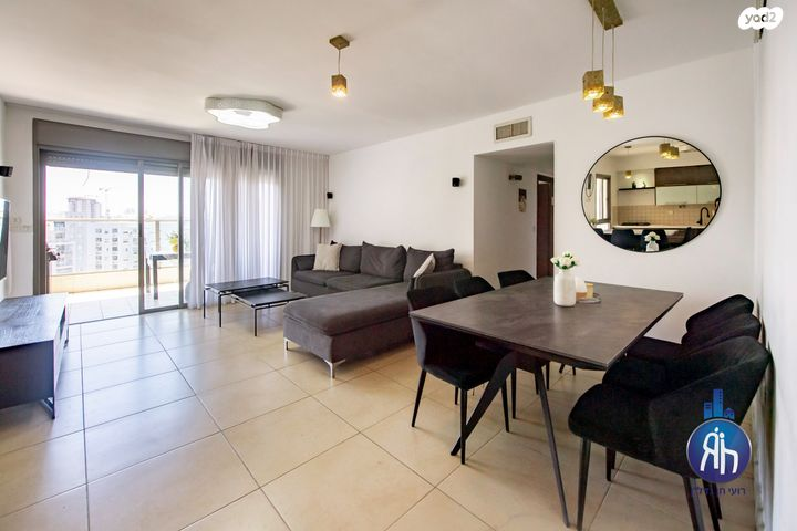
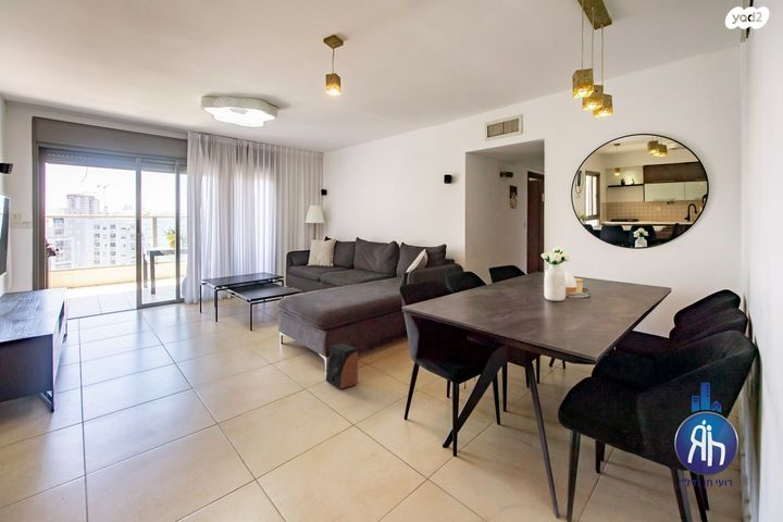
+ speaker [325,343,359,389]
